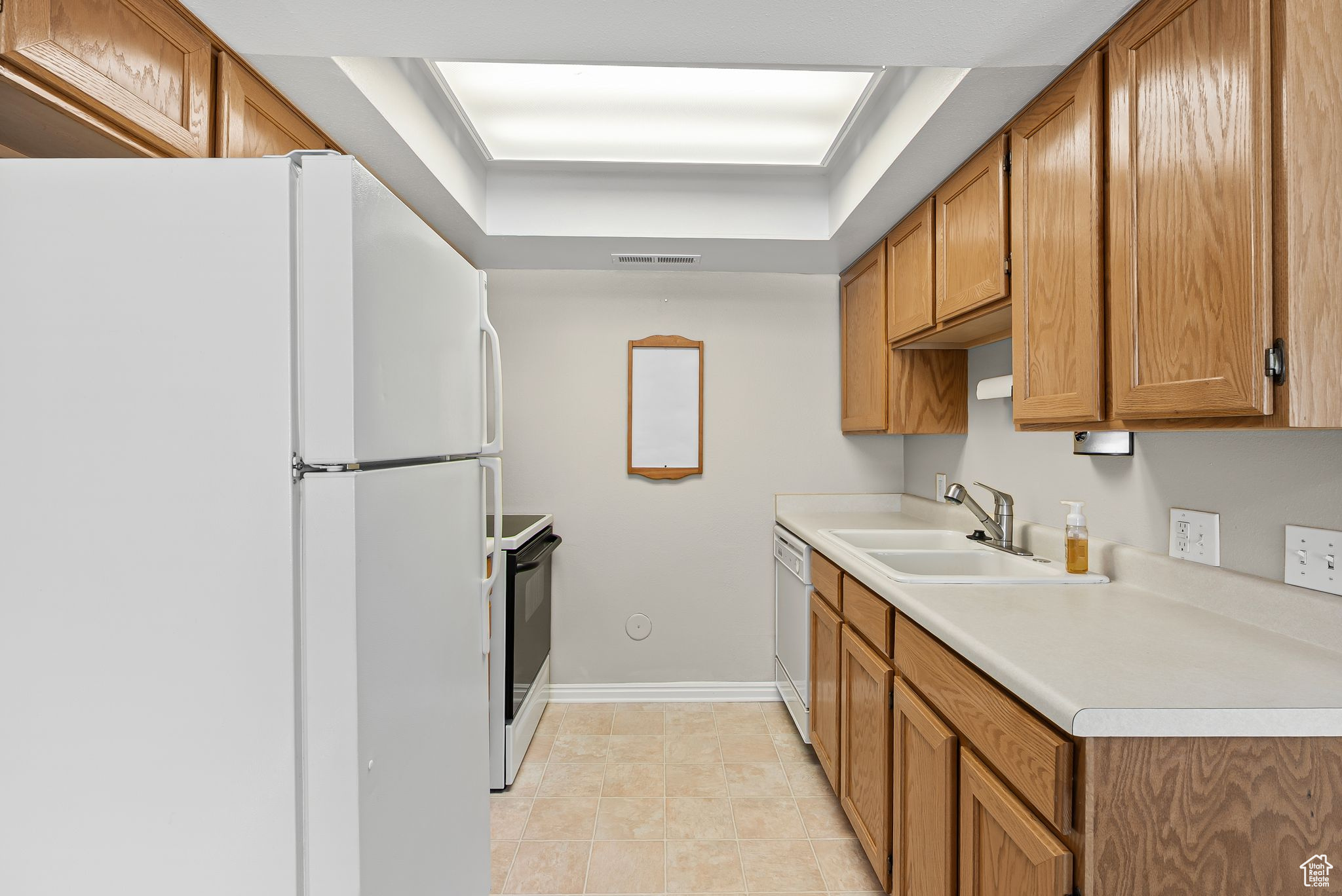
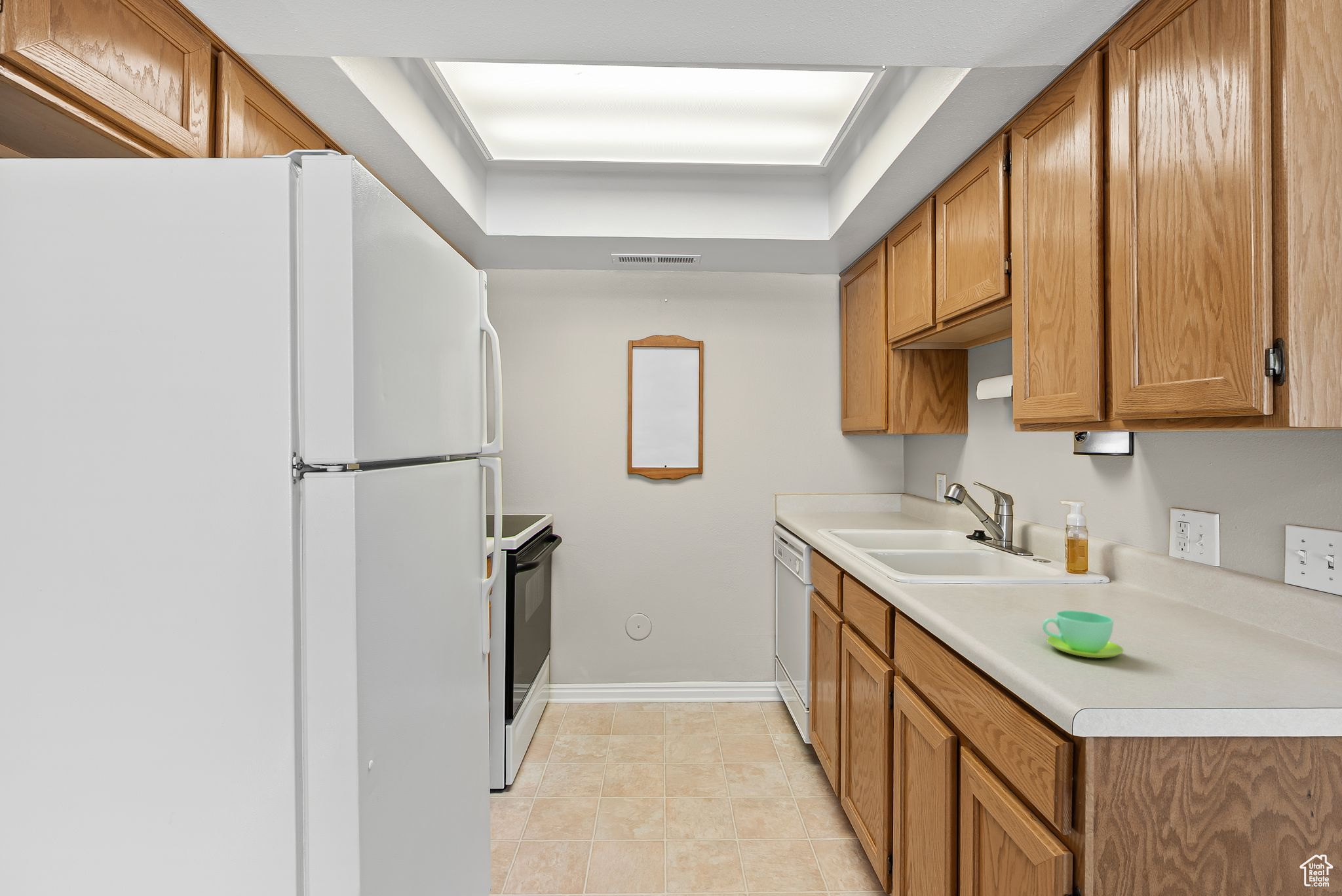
+ cup [1042,610,1124,659]
